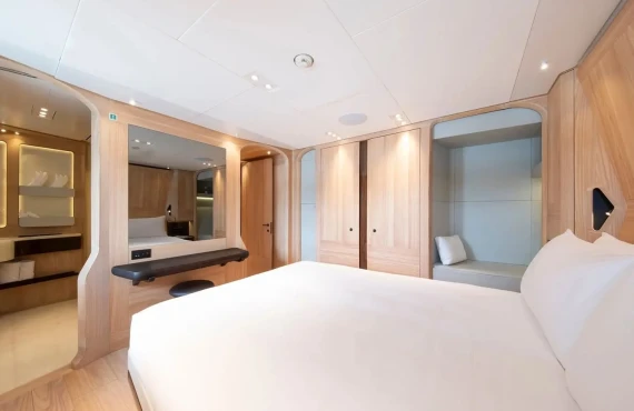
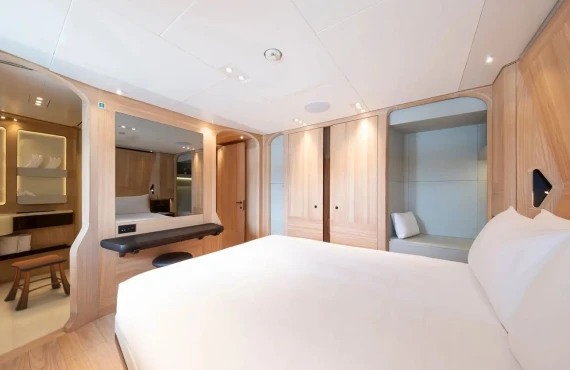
+ stool [3,254,71,312]
